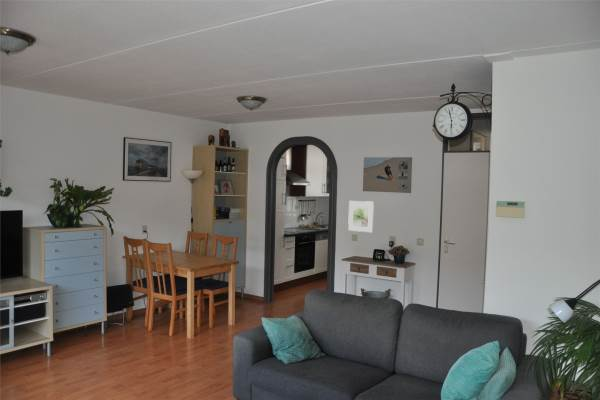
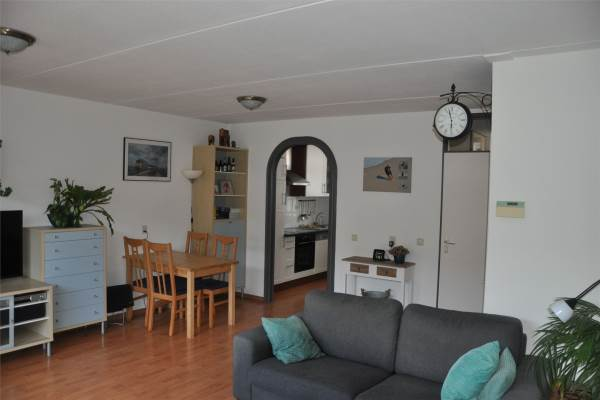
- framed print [347,200,375,233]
